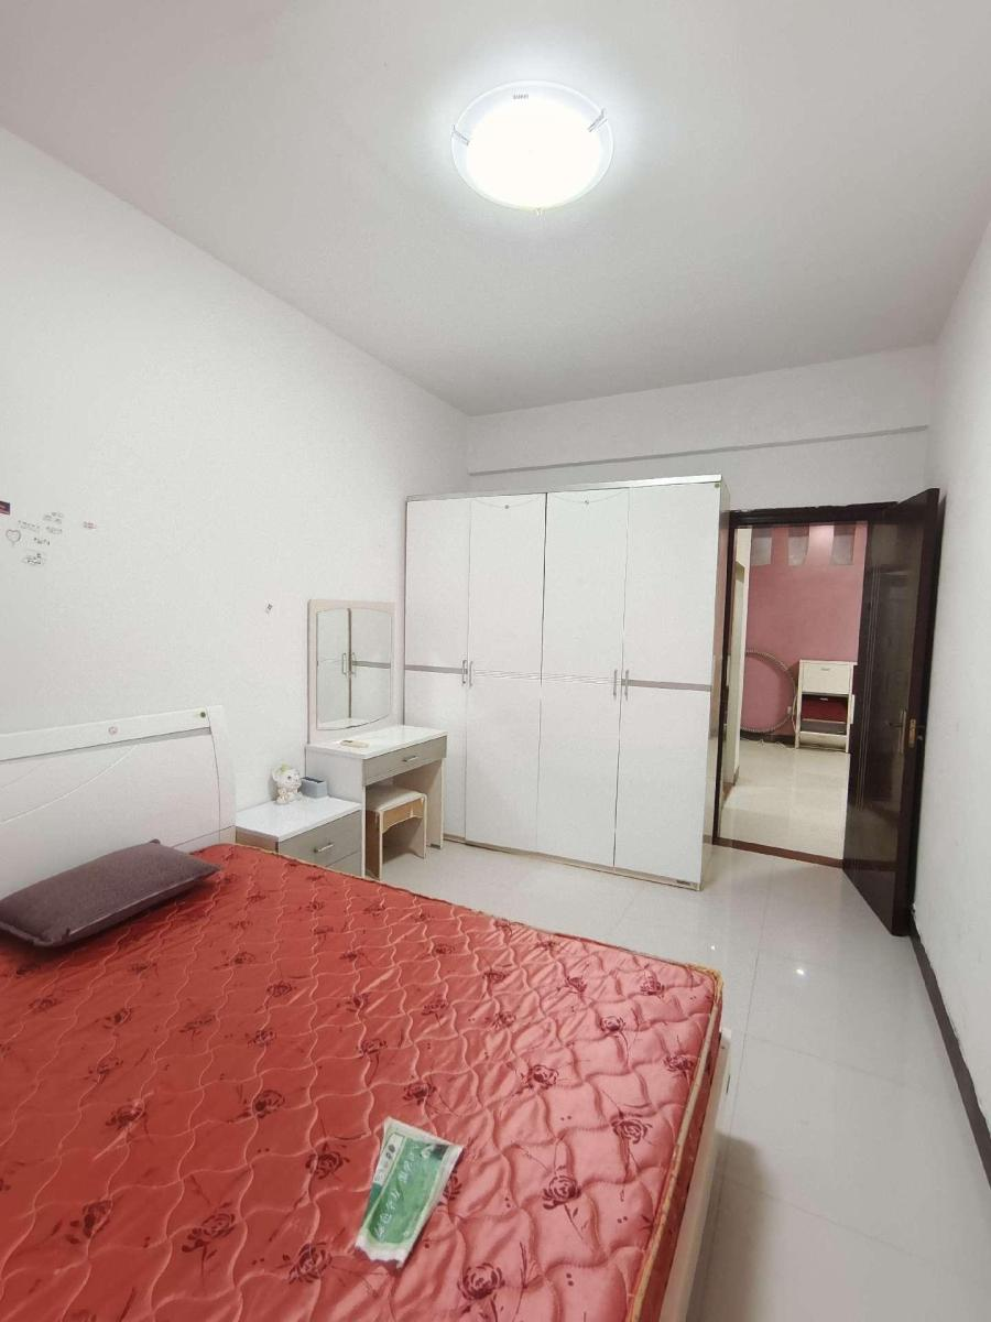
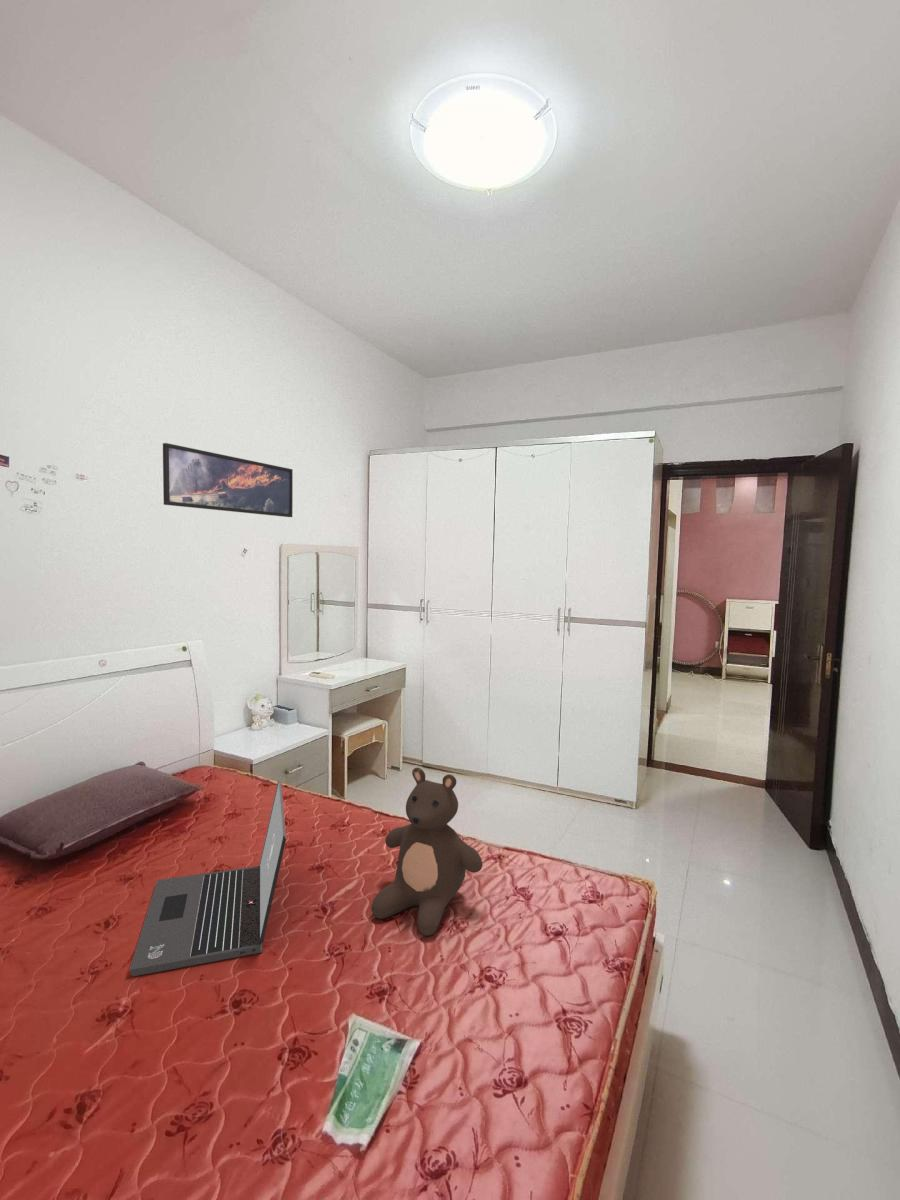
+ laptop [128,777,287,977]
+ teddy bear [370,767,483,937]
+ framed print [162,442,294,518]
